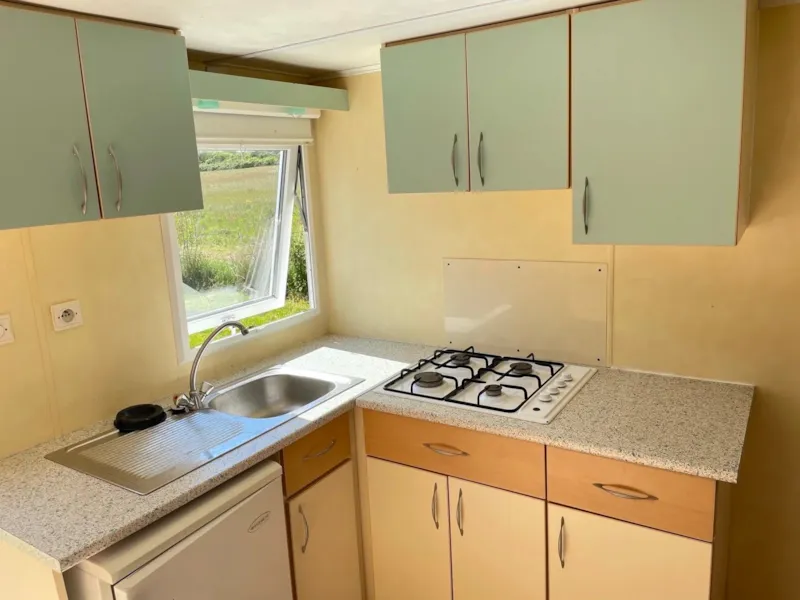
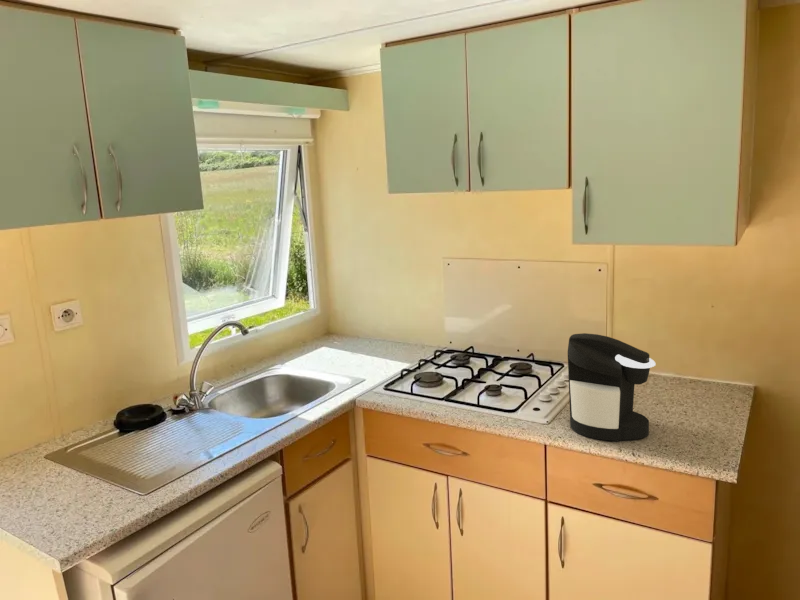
+ coffee maker [567,332,657,442]
